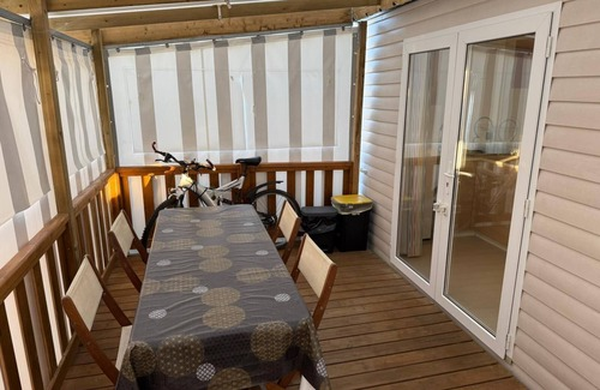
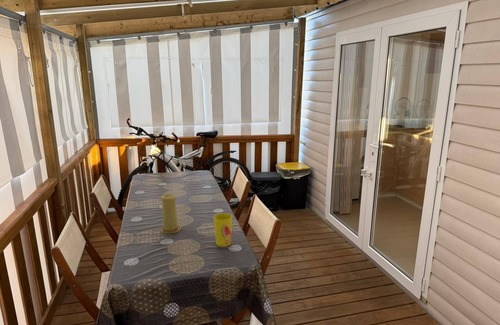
+ cup [213,212,233,248]
+ candle [159,193,182,234]
